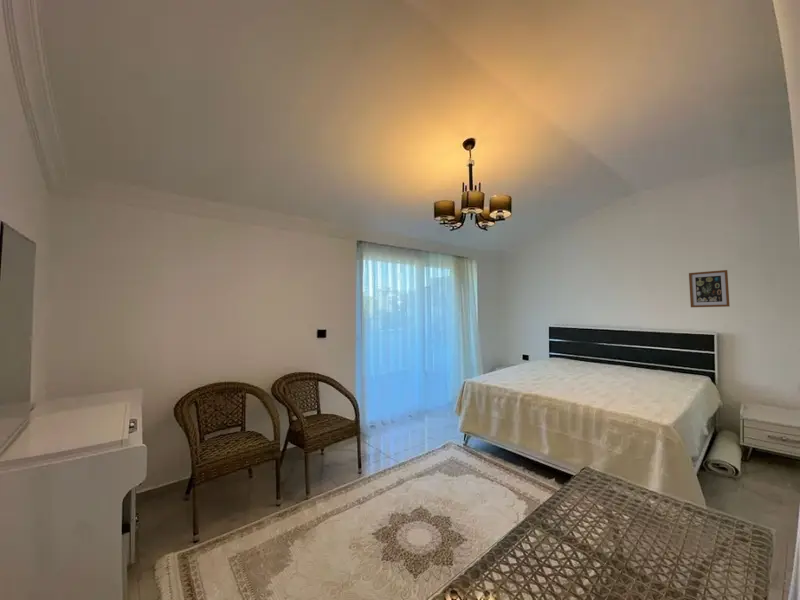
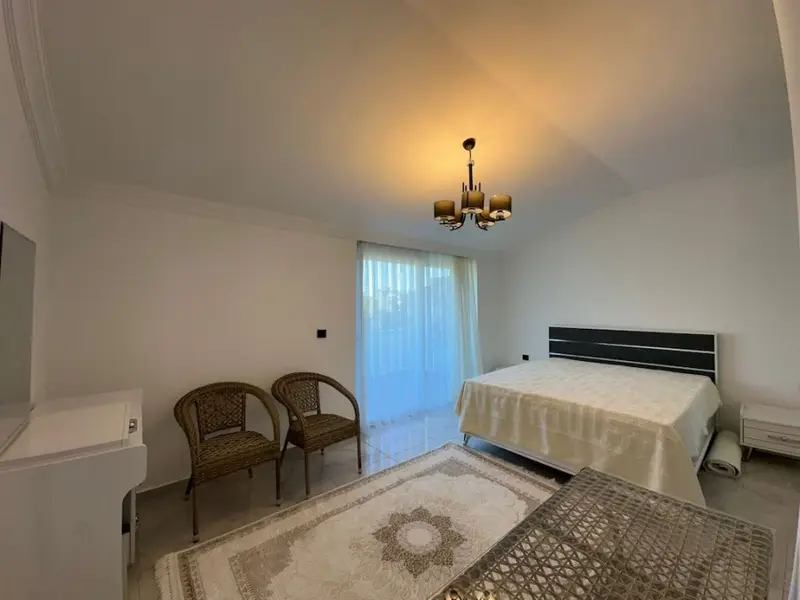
- wall art [688,269,730,308]
